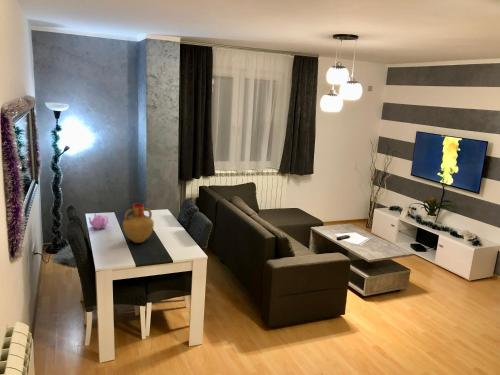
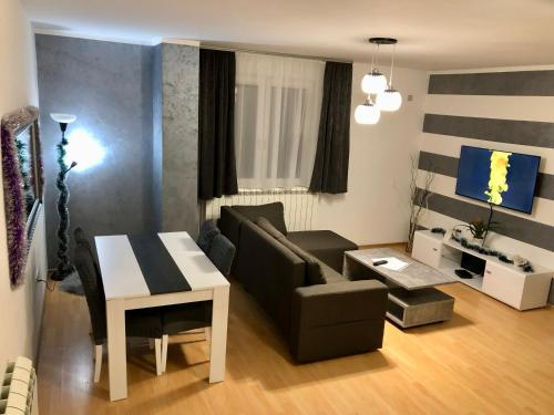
- teapot [87,212,110,231]
- vase [122,202,155,244]
